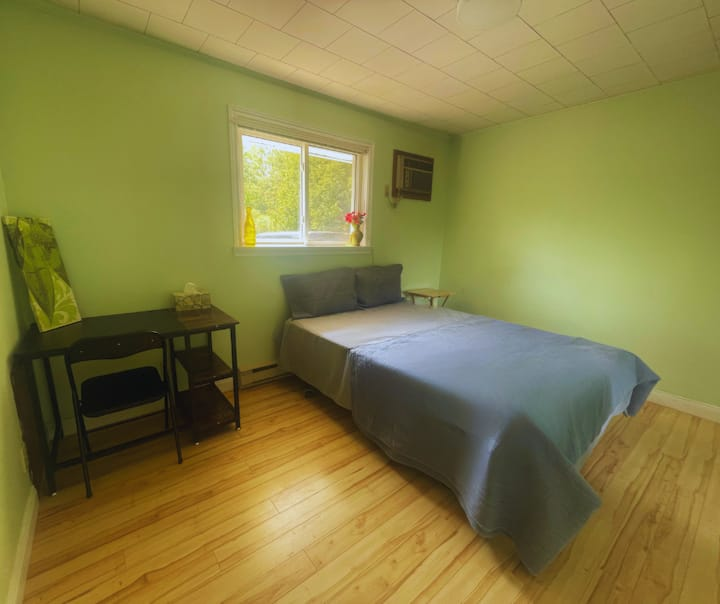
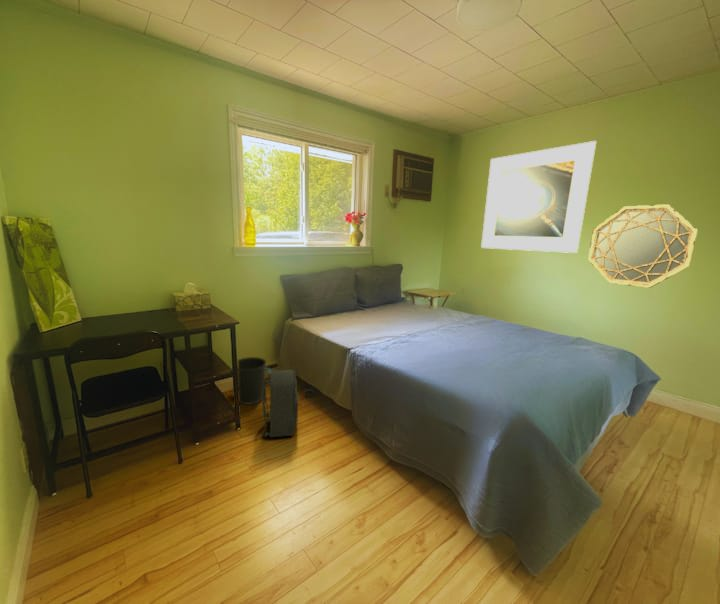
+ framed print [480,140,597,254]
+ home mirror [587,203,699,289]
+ backpack [262,366,299,438]
+ wastebasket [230,356,267,406]
